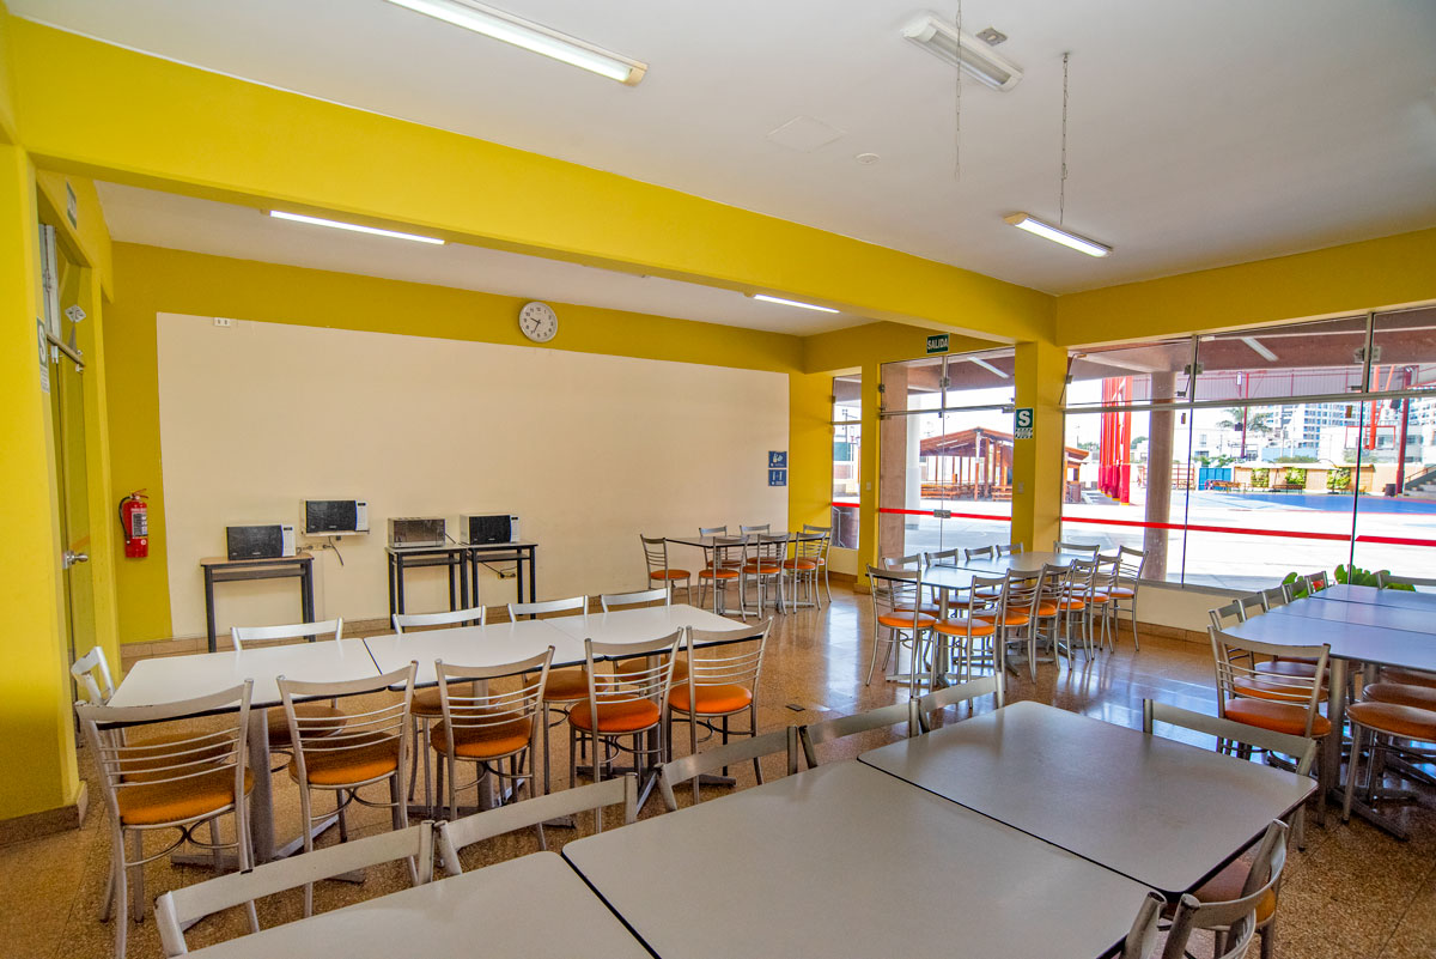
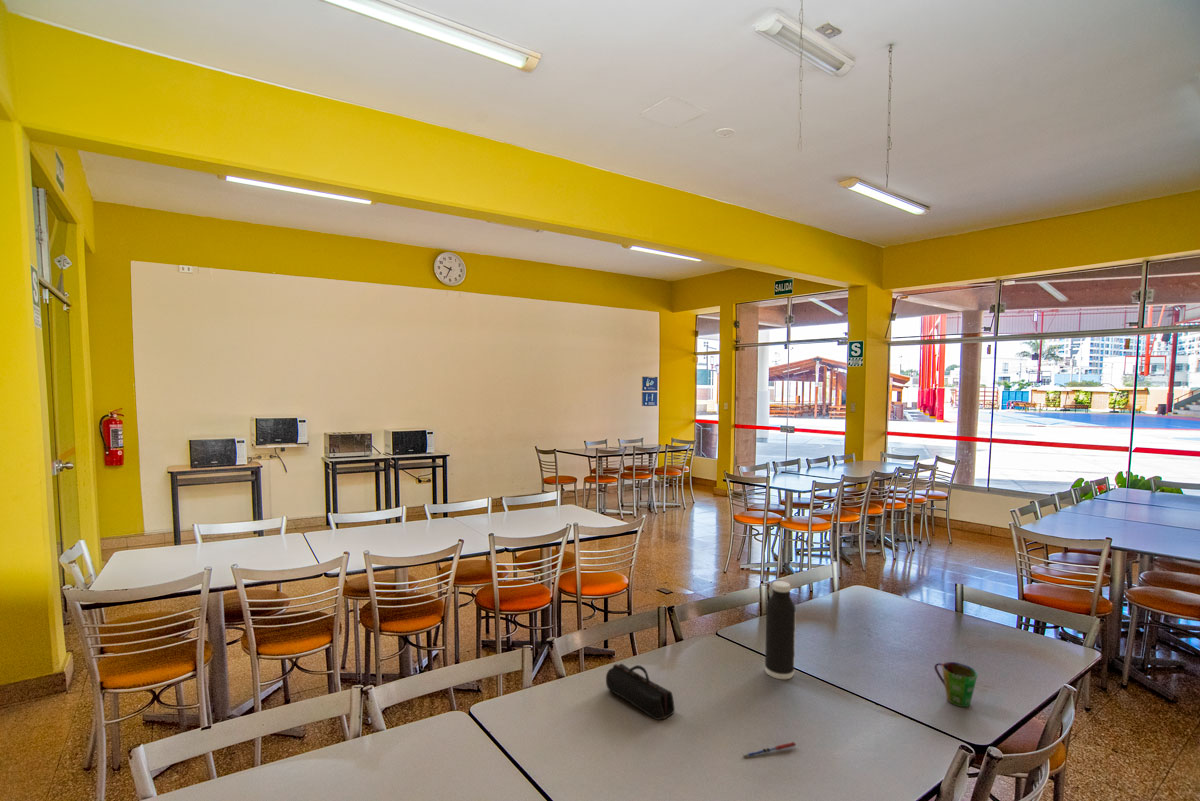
+ pencil case [605,663,676,721]
+ pen [742,741,797,759]
+ cup [933,661,979,708]
+ water bottle [764,580,797,680]
